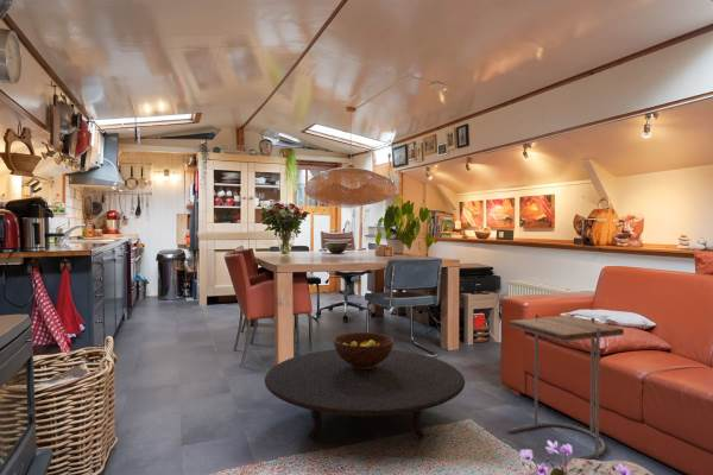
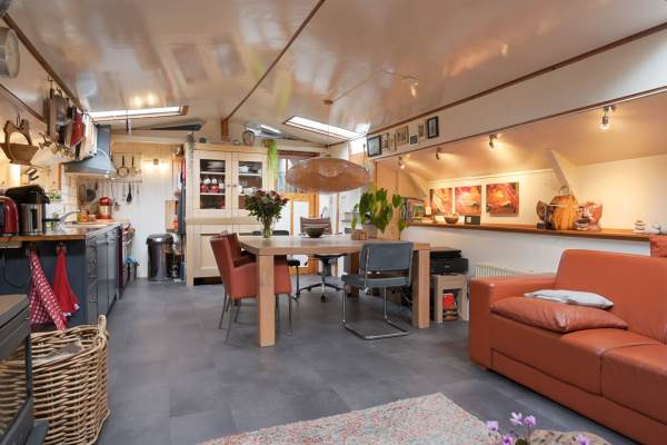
- fruit bowl [333,331,395,369]
- side table [506,312,625,464]
- table [264,348,466,442]
